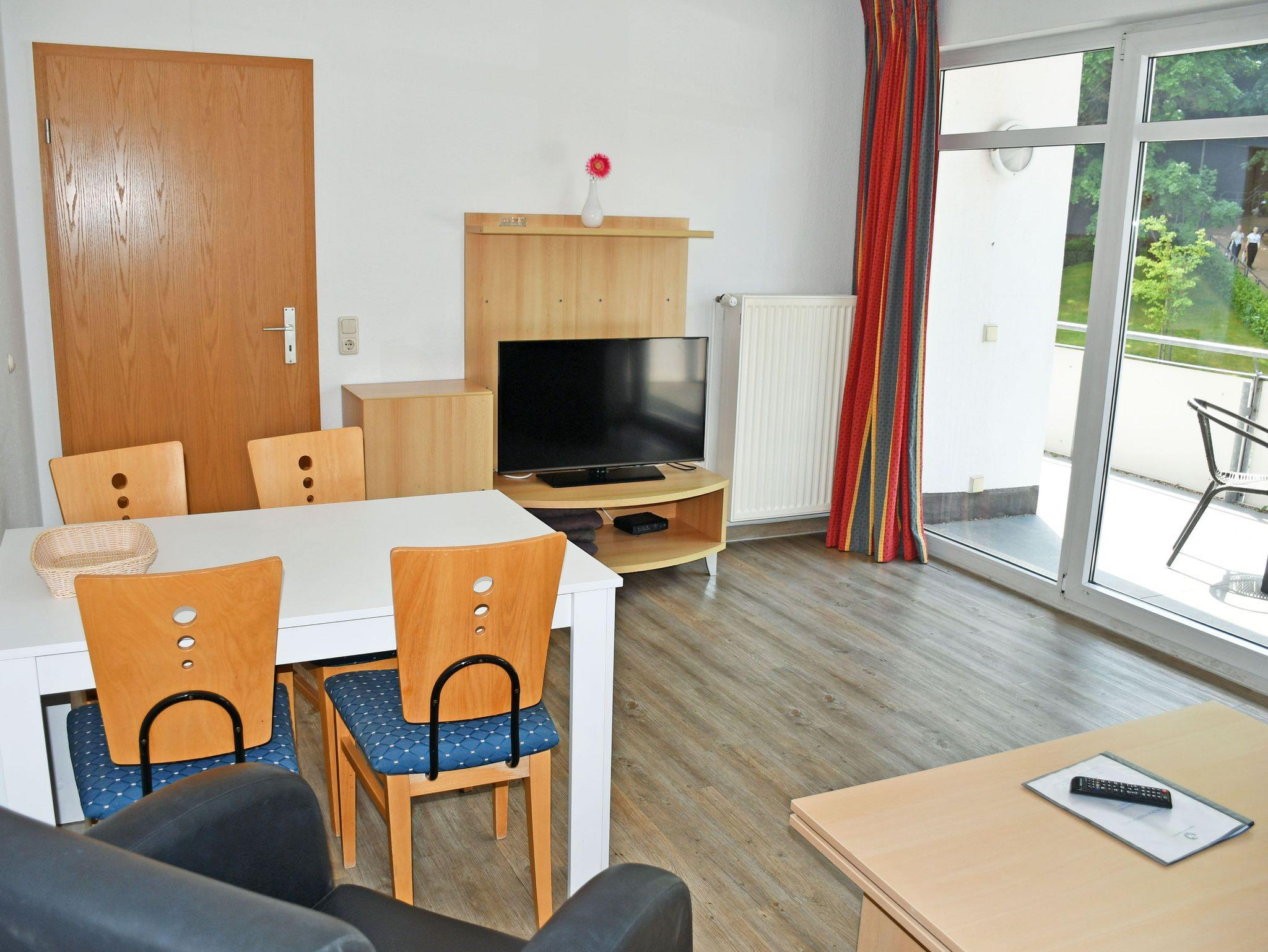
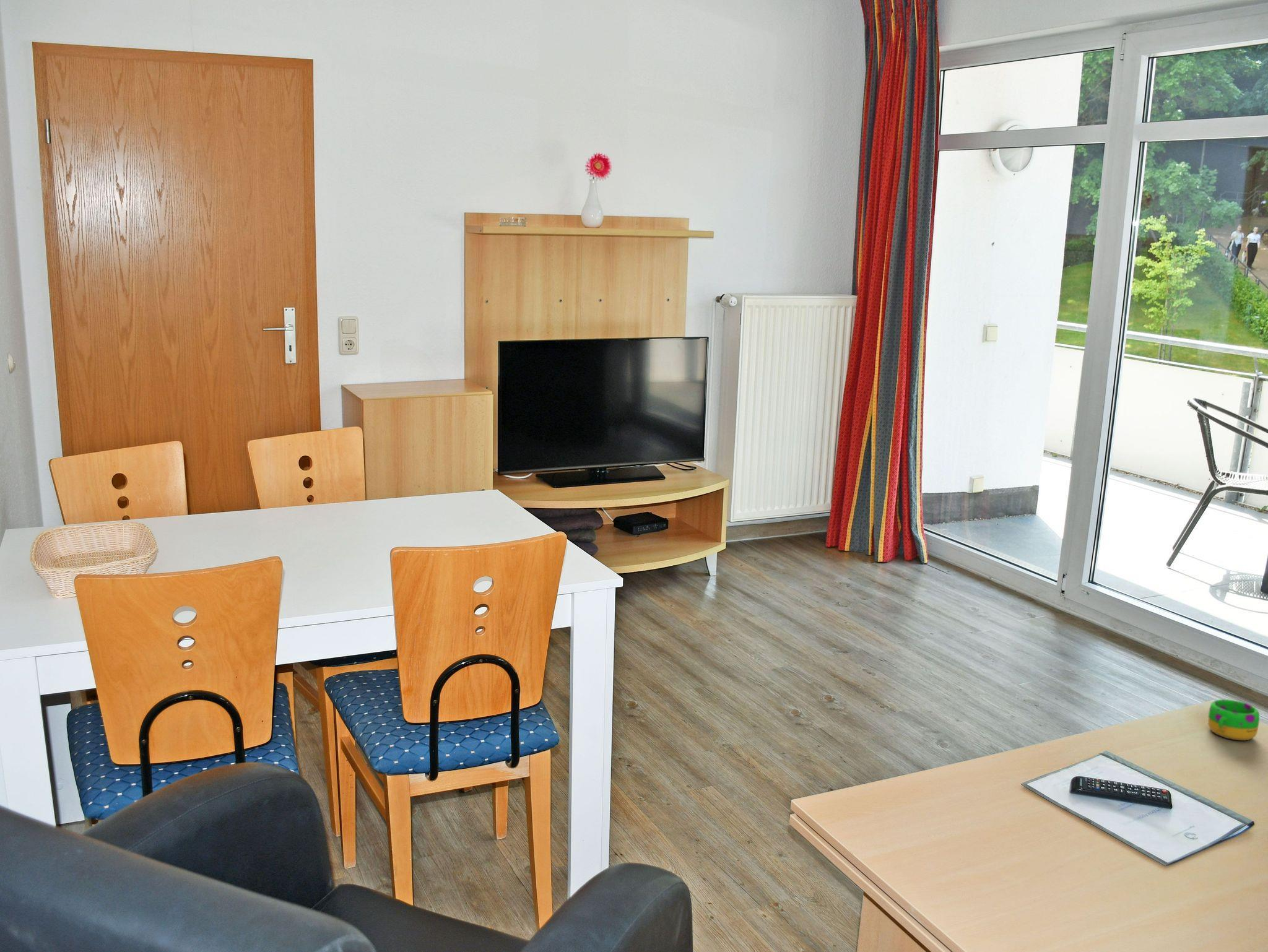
+ mug [1207,699,1260,742]
